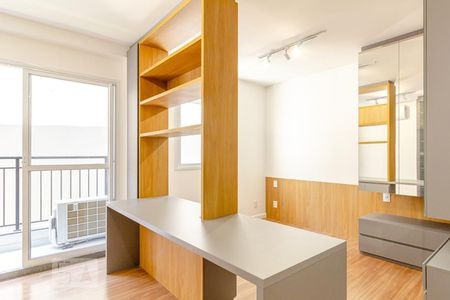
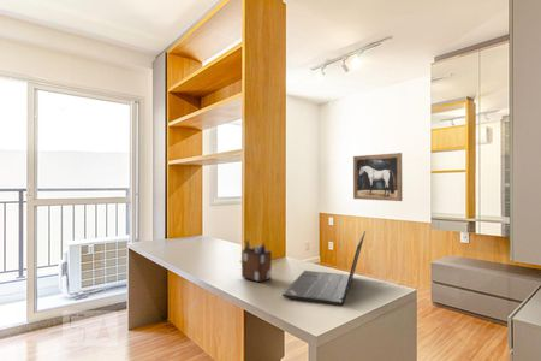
+ wall art [352,152,403,202]
+ desk organizer [240,239,273,283]
+ laptop [281,230,367,307]
